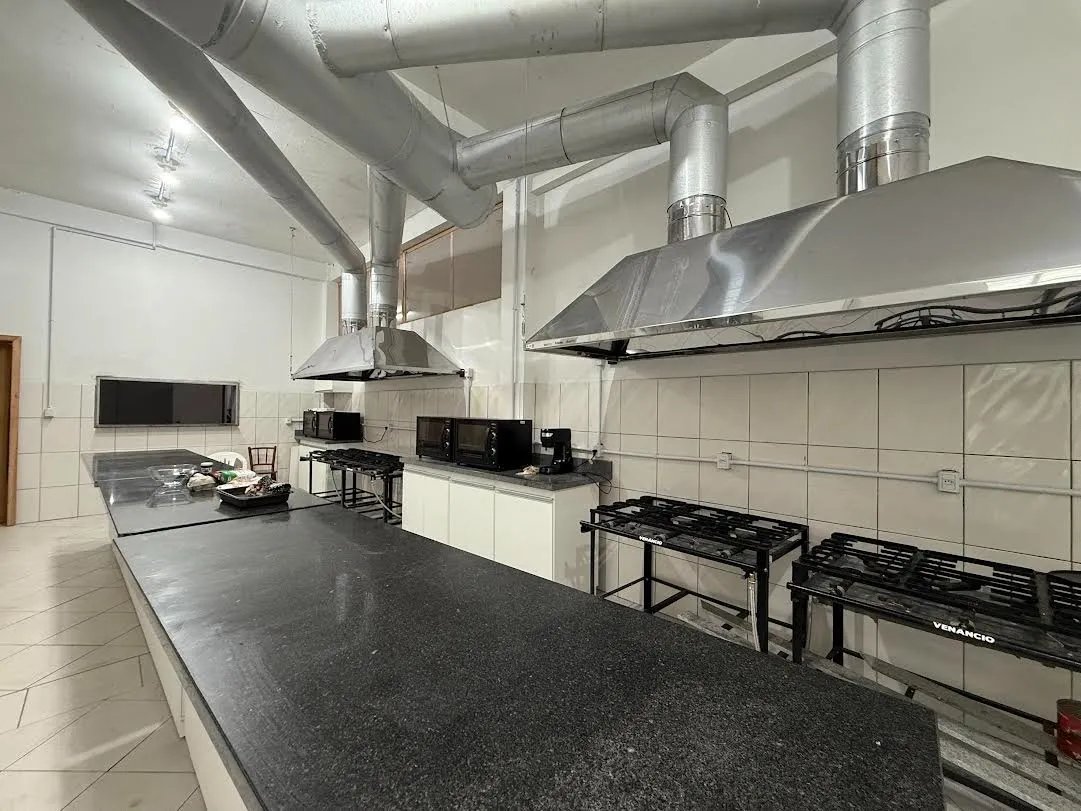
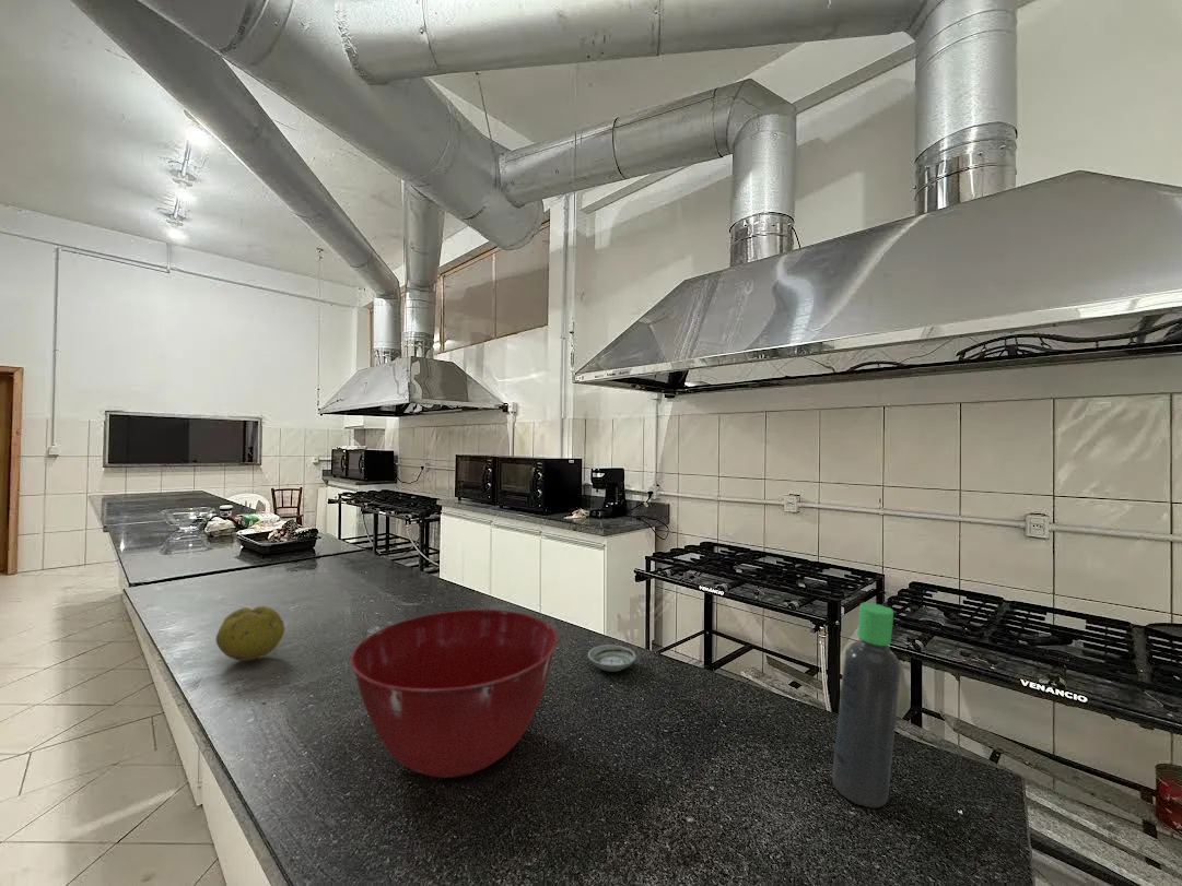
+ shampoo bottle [831,601,902,808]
+ saucer [587,643,637,673]
+ mixing bowl [349,609,559,779]
+ fruit [215,605,285,662]
